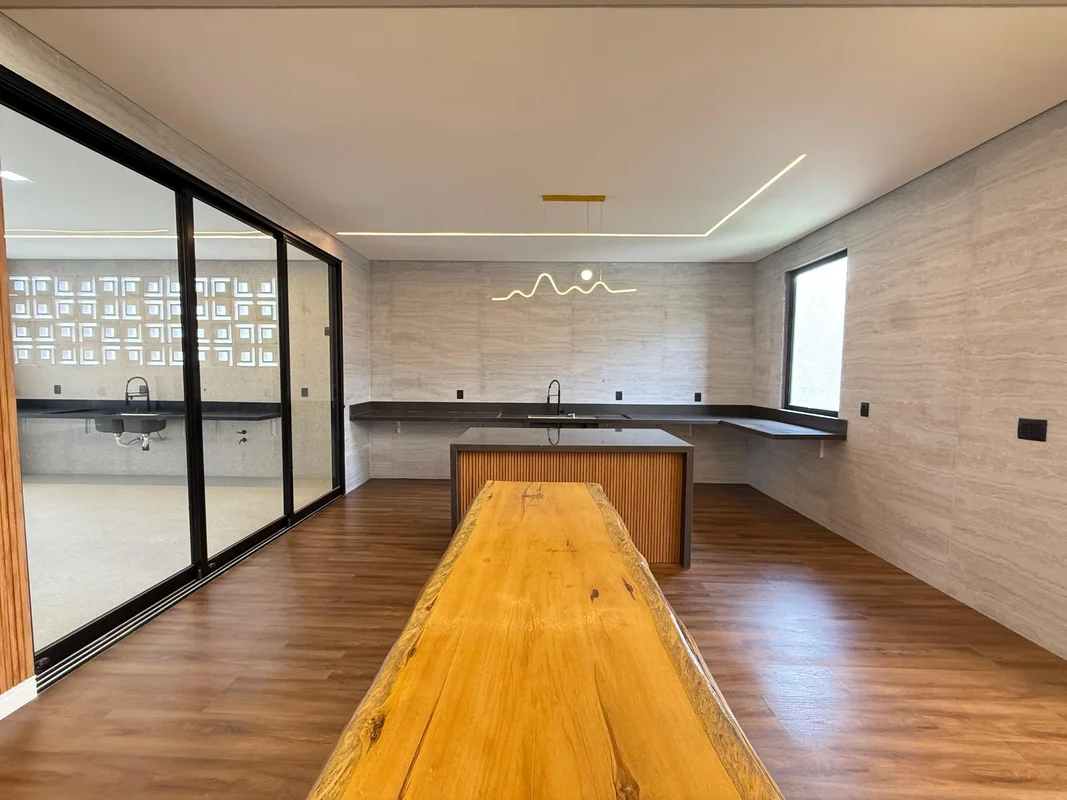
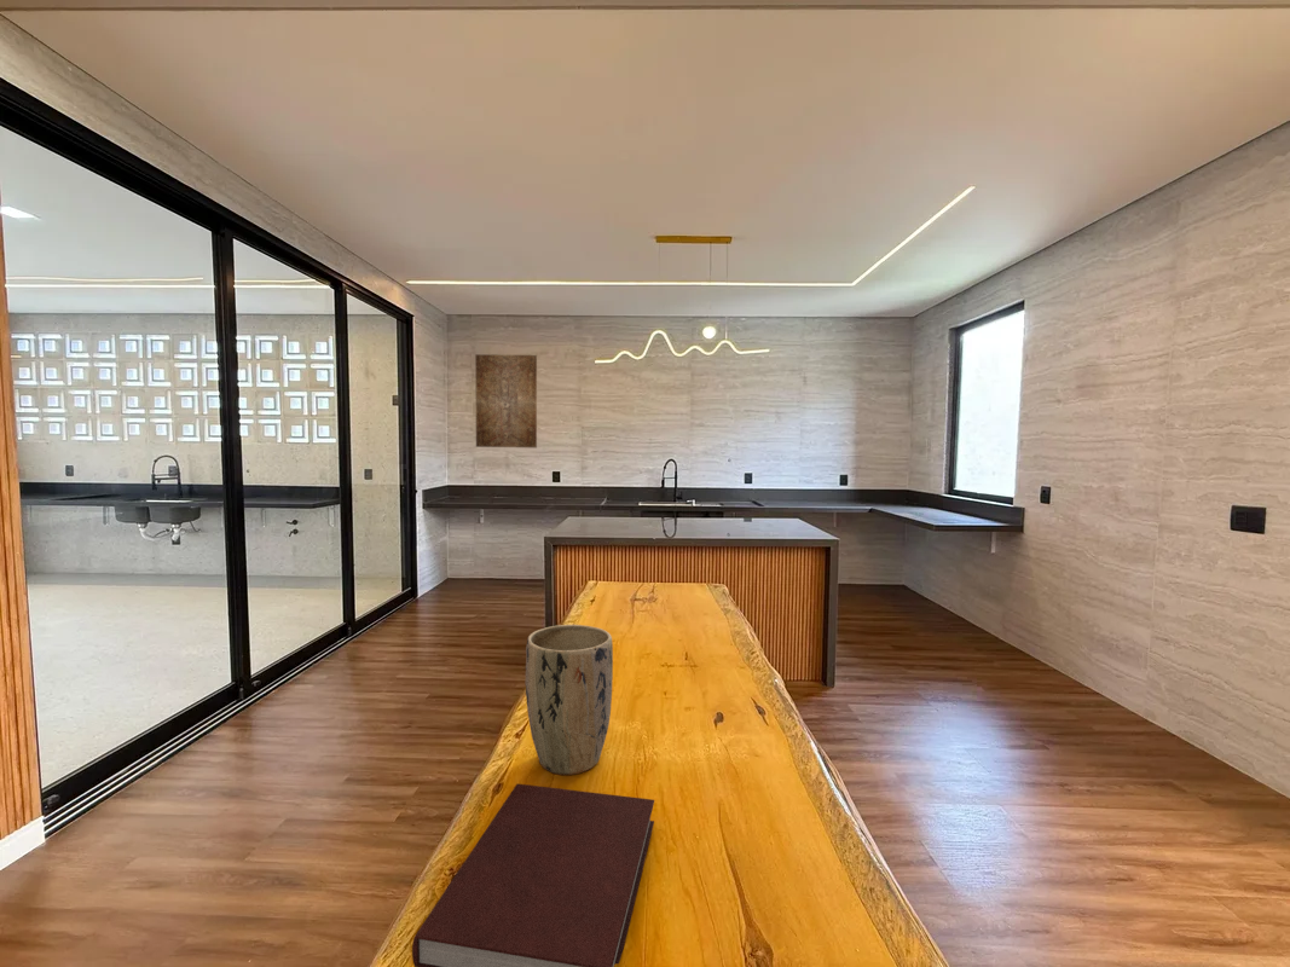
+ notebook [411,783,655,967]
+ plant pot [523,624,614,776]
+ wall art [474,353,538,448]
